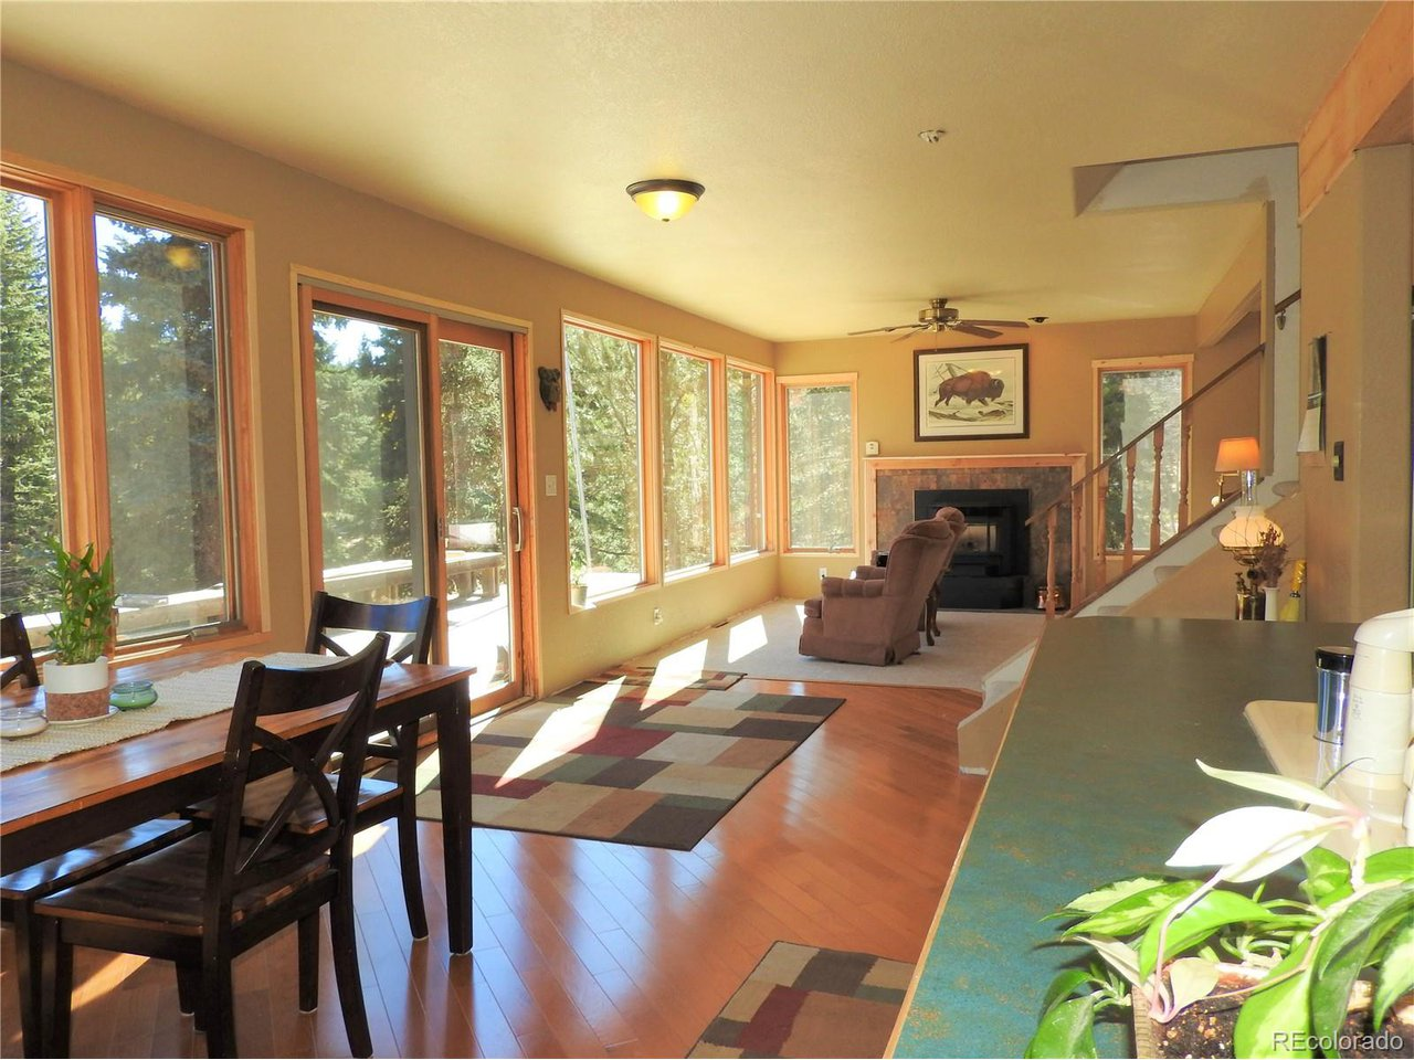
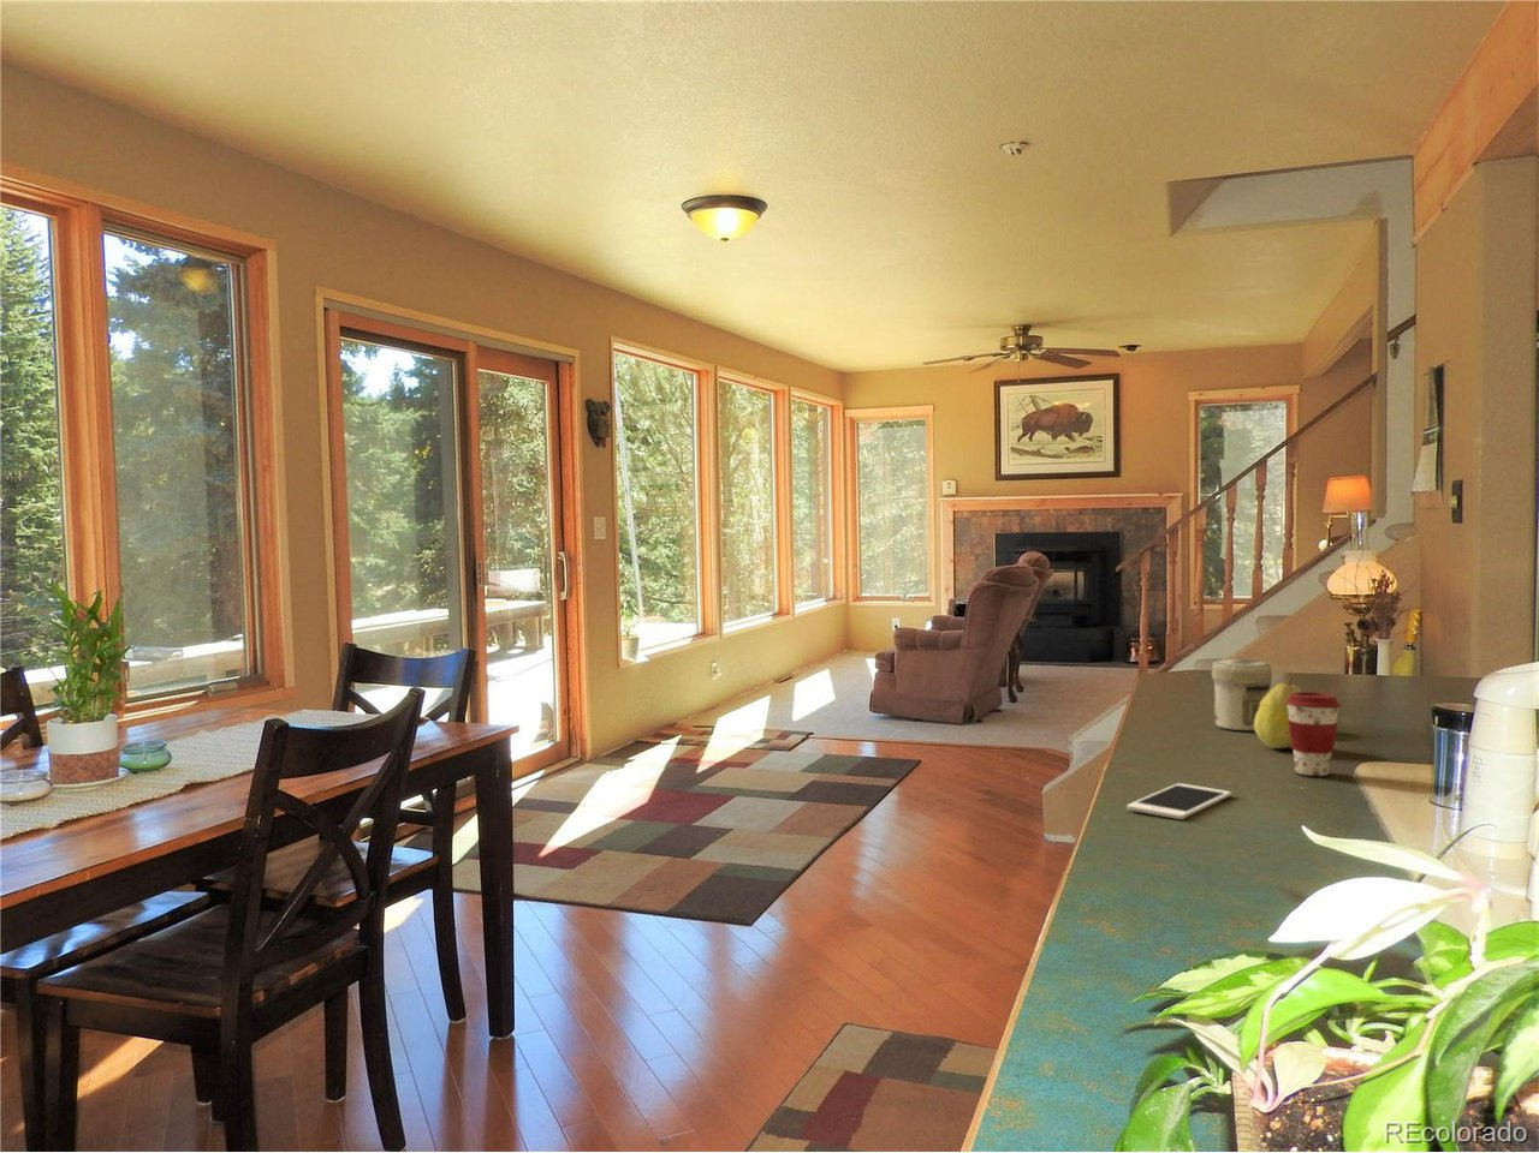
+ fruit [1254,675,1303,751]
+ jar [1211,658,1274,732]
+ coffee cup [1286,690,1341,778]
+ cell phone [1126,782,1232,820]
